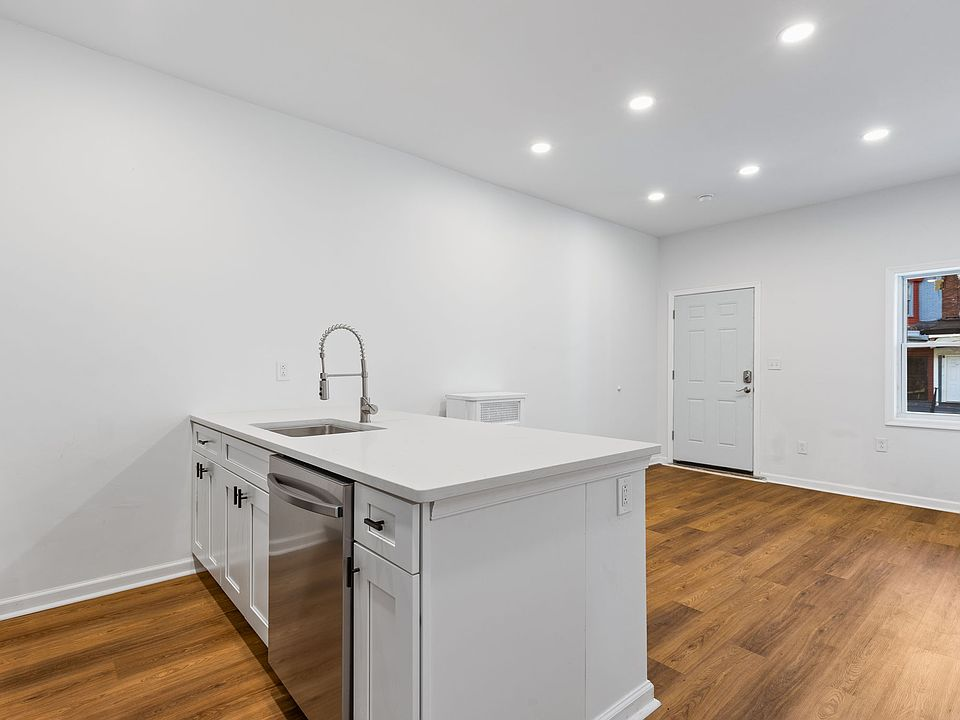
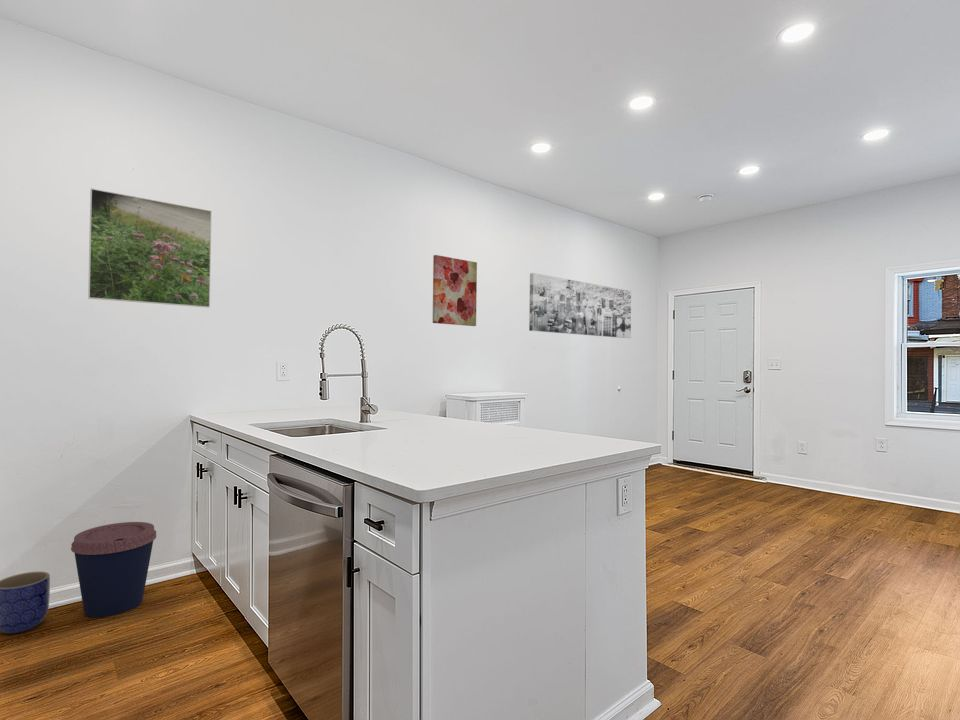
+ coffee cup [70,521,157,619]
+ wall art [528,272,632,339]
+ planter [0,571,51,635]
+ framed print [87,188,212,309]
+ wall art [432,254,478,327]
